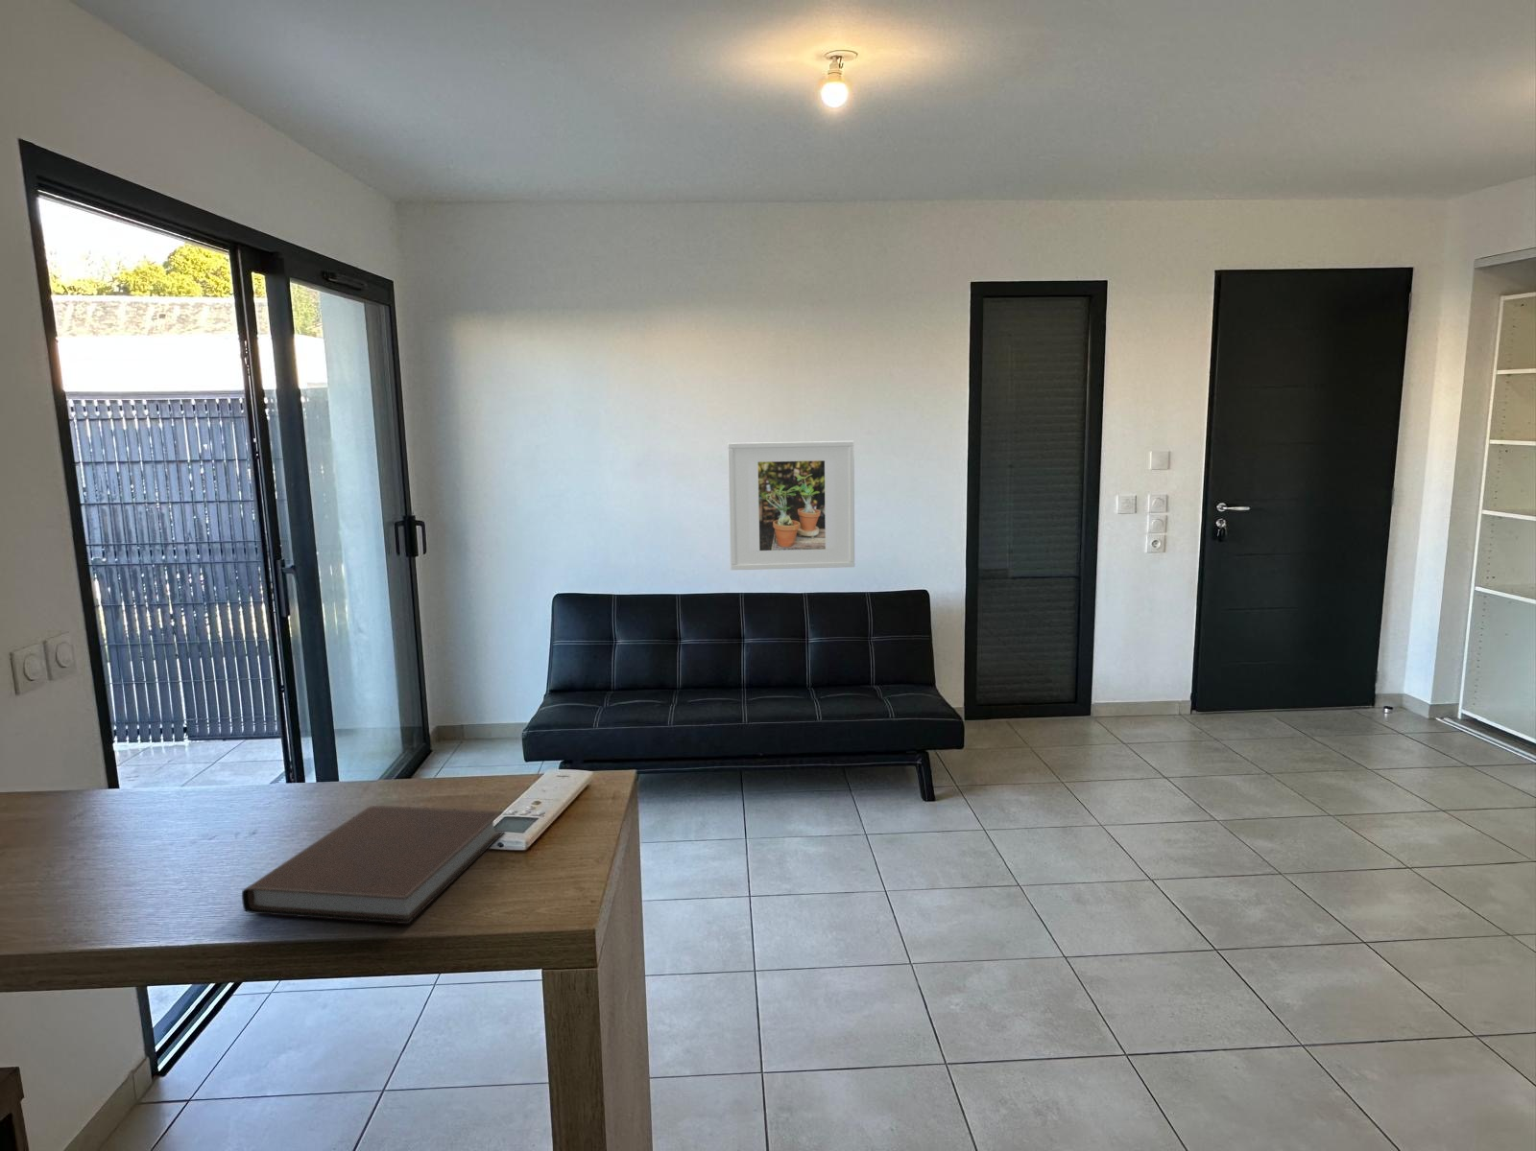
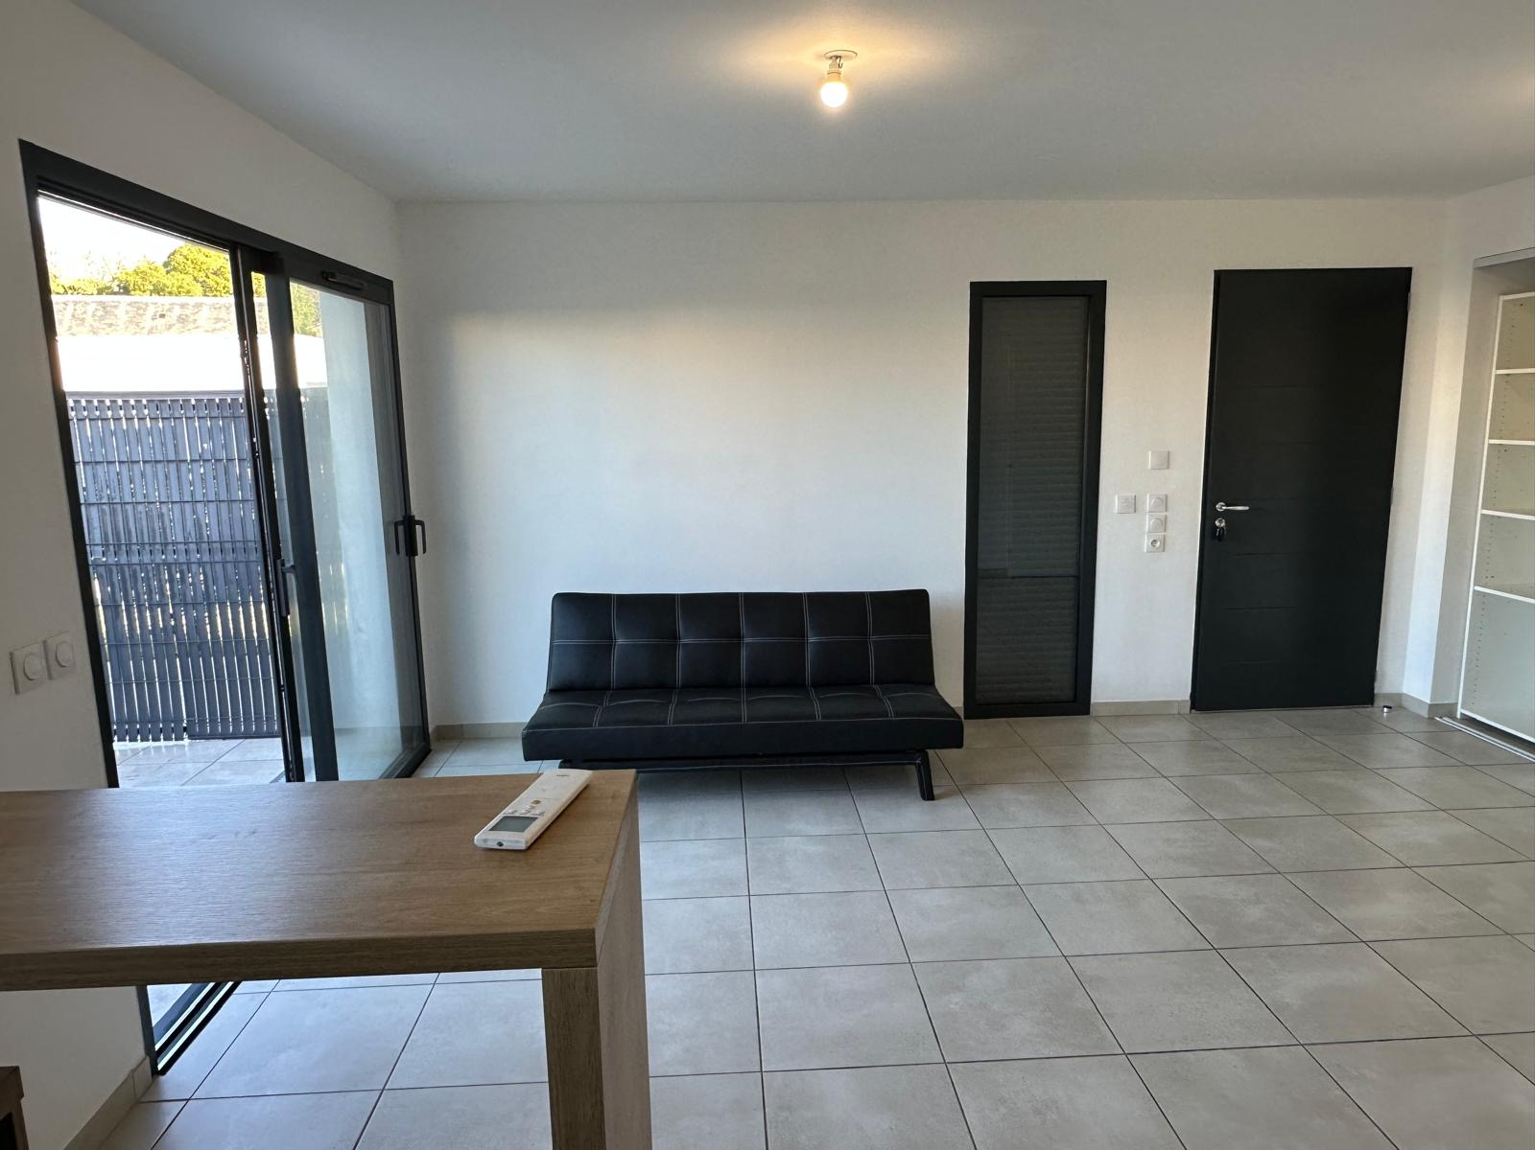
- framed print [727,440,855,571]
- notebook [241,805,506,925]
